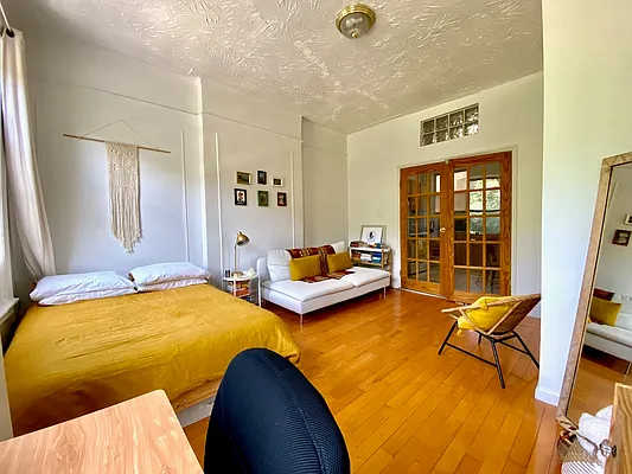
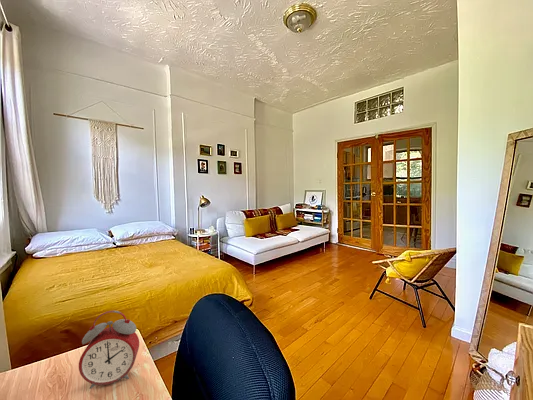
+ alarm clock [78,310,140,390]
